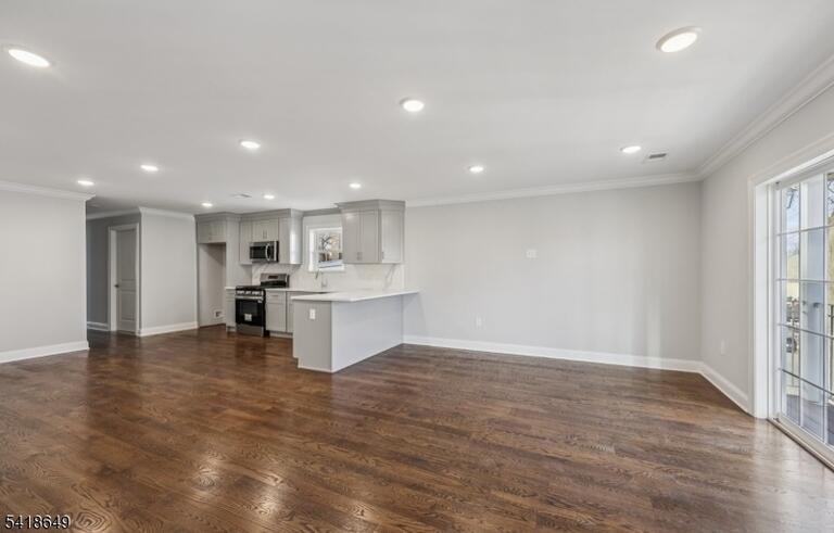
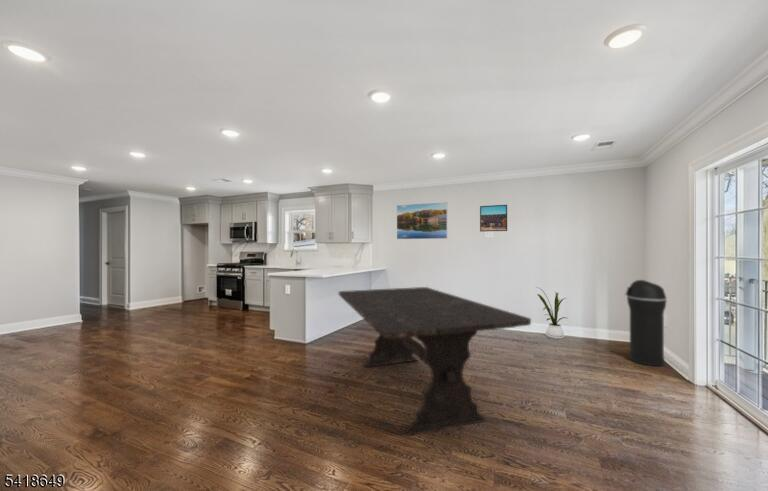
+ trash can [623,279,668,367]
+ house plant [536,286,567,340]
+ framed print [479,204,508,232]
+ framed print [396,201,448,240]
+ dining table [338,286,532,436]
